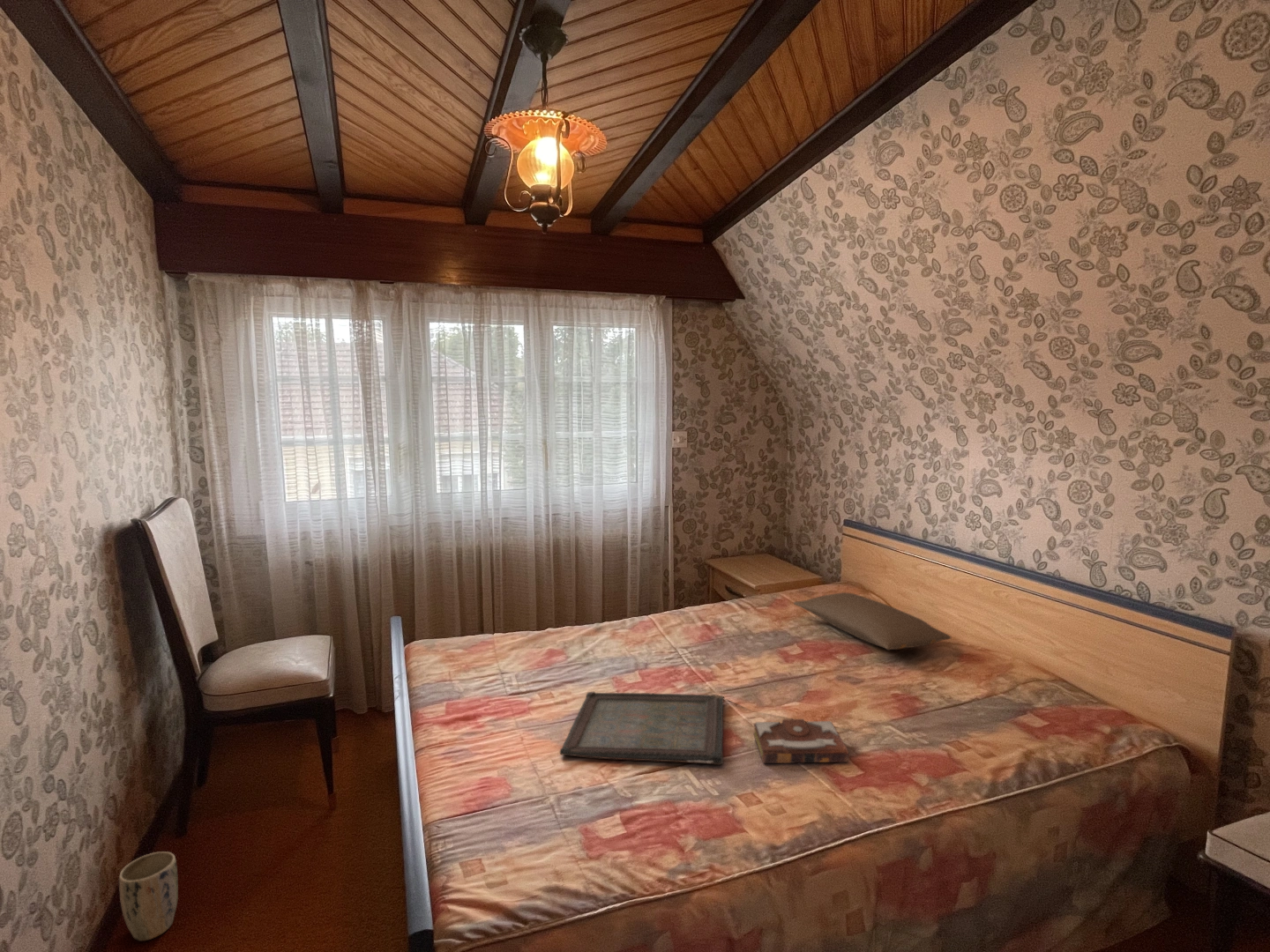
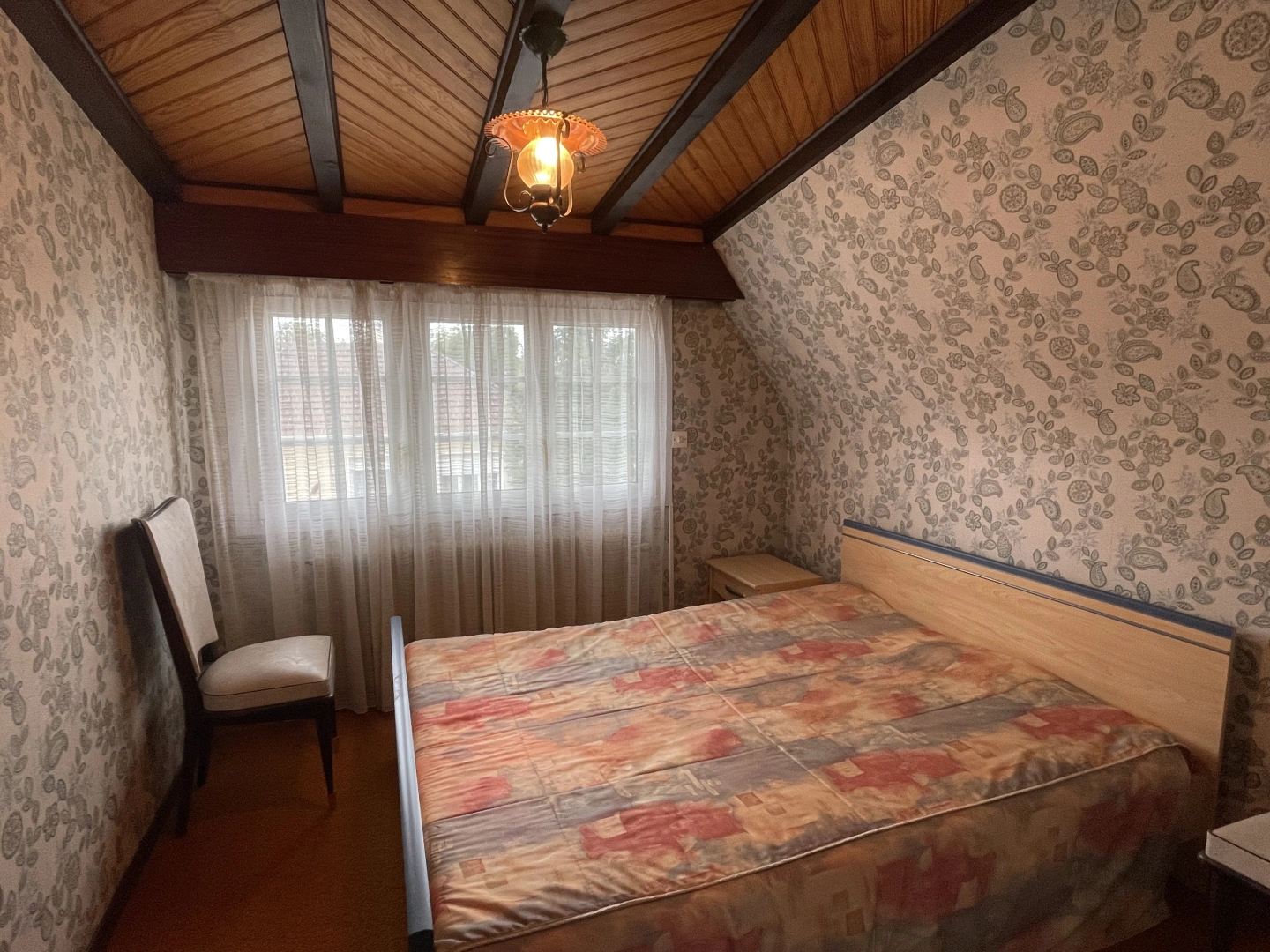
- pillow [793,591,953,651]
- serving tray [559,691,725,766]
- book [752,718,849,764]
- plant pot [118,851,179,941]
